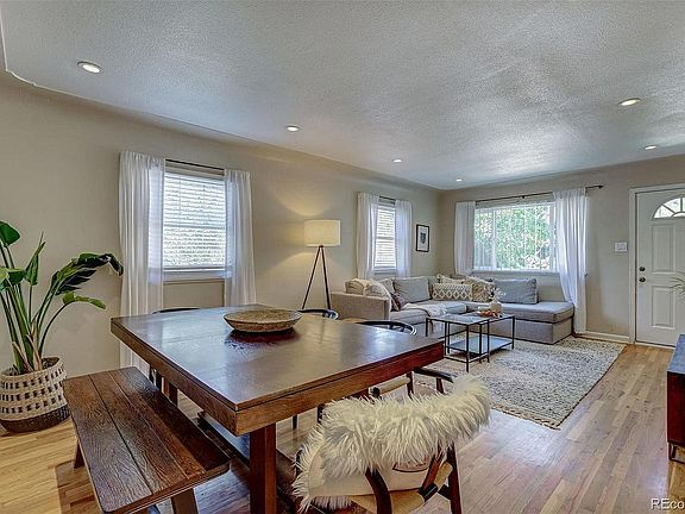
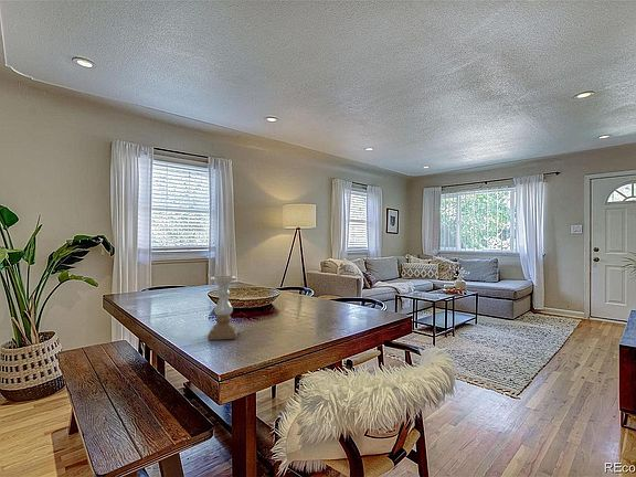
+ candle holder [206,275,240,341]
